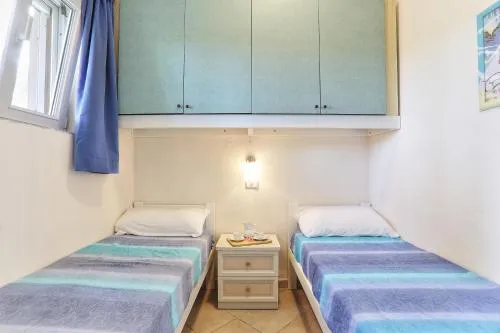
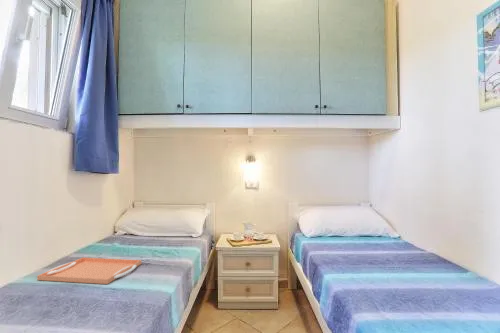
+ serving tray [36,257,143,285]
